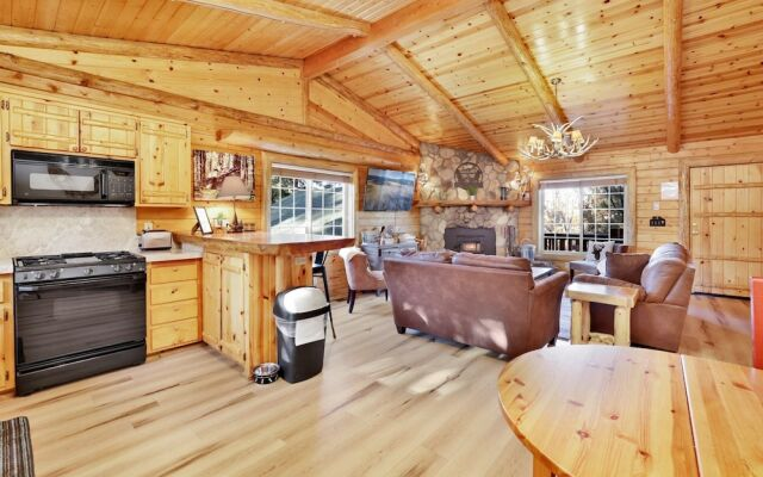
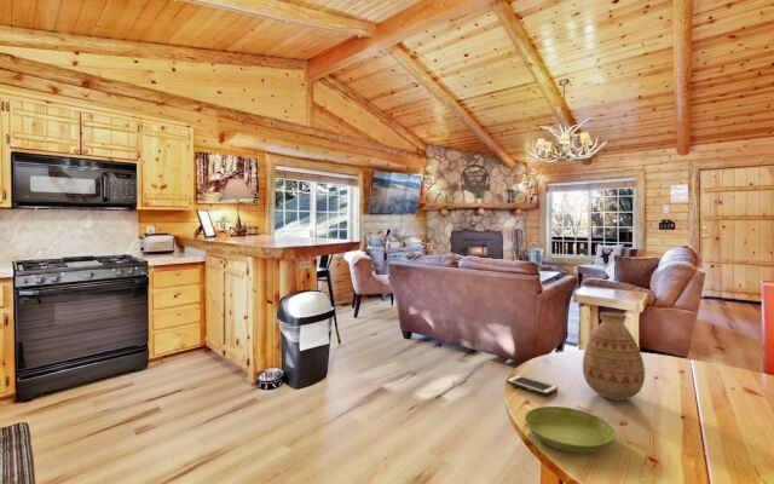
+ vase [582,311,646,402]
+ saucer [524,405,617,454]
+ cell phone [506,374,559,396]
